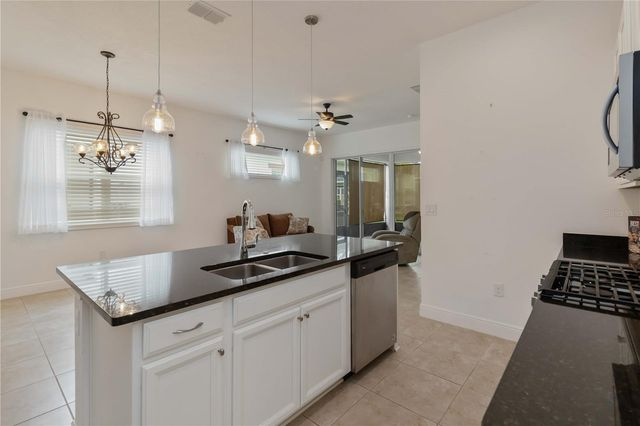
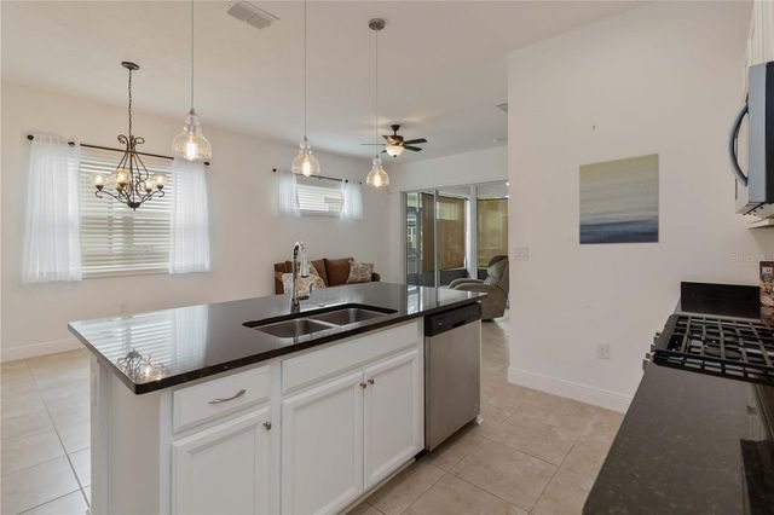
+ wall art [578,152,660,245]
